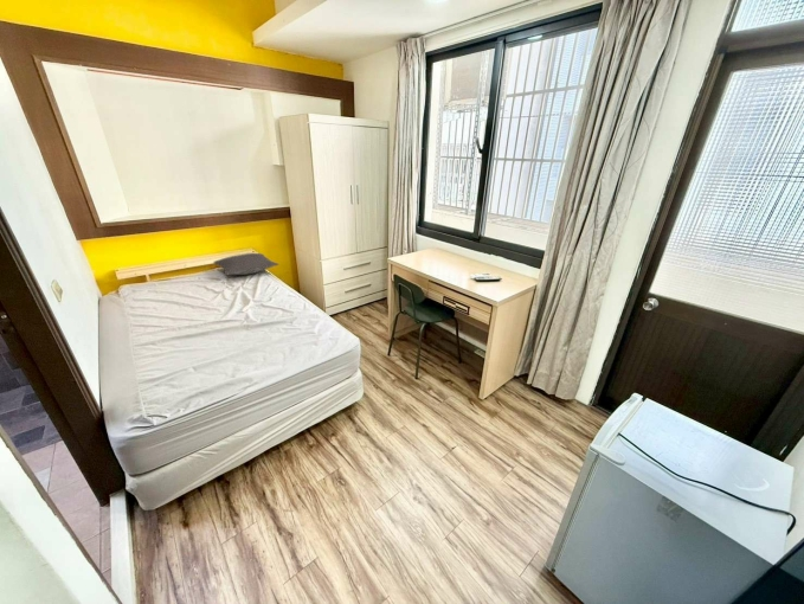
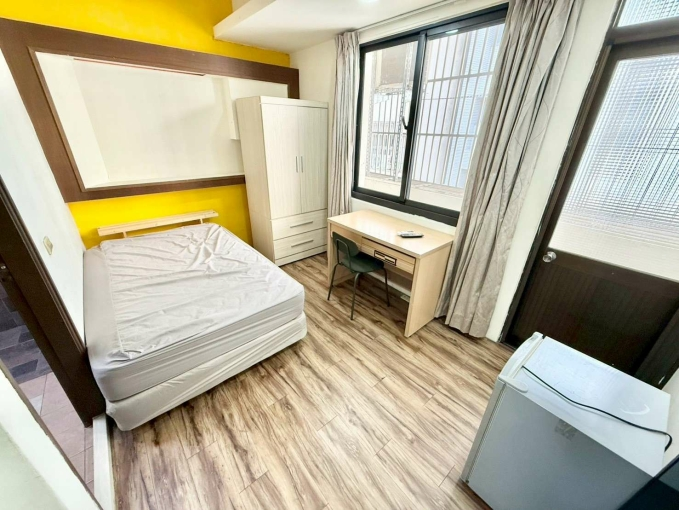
- pillow [212,252,279,276]
